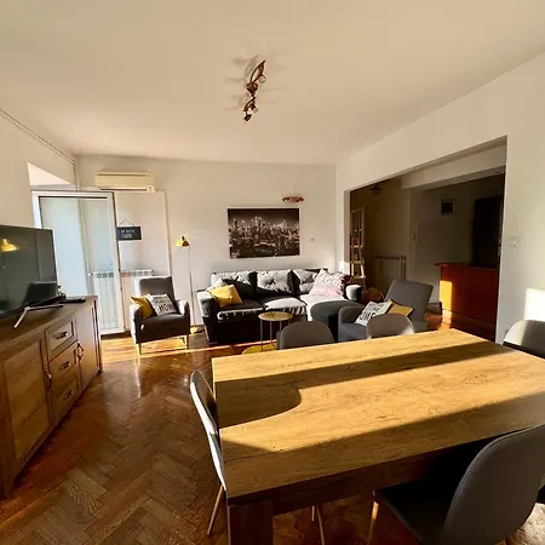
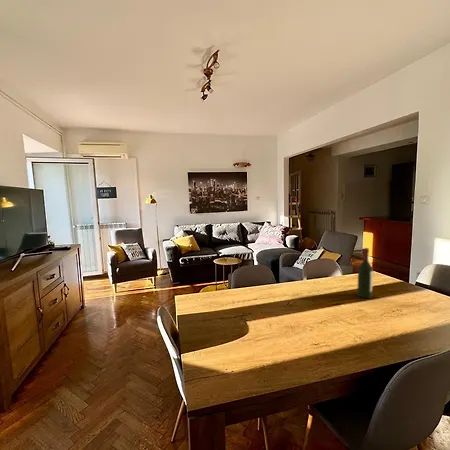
+ wine bottle [356,247,374,299]
